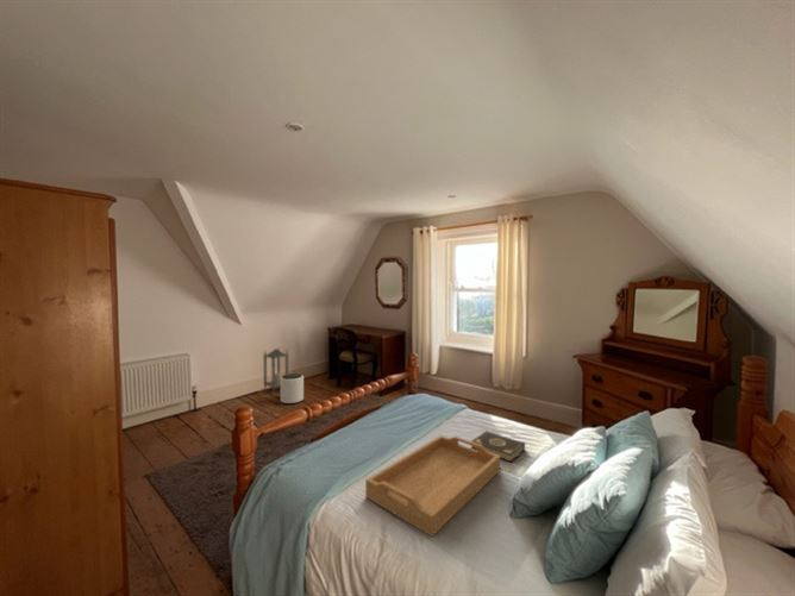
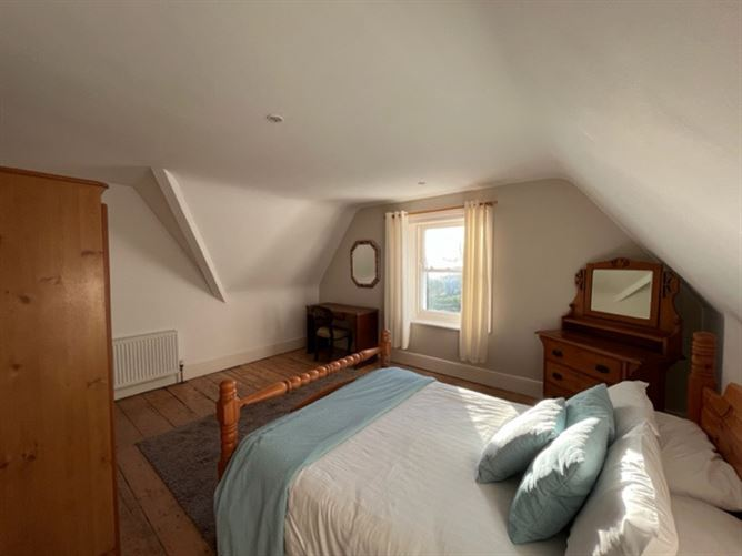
- book [470,429,526,463]
- lantern [262,347,289,393]
- serving tray [364,434,501,538]
- plant pot [280,372,305,404]
